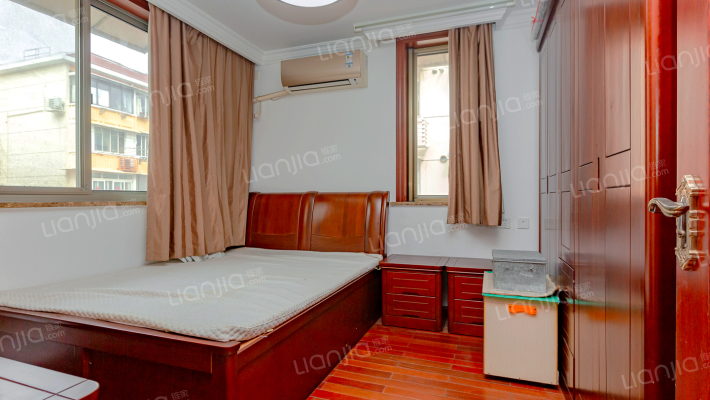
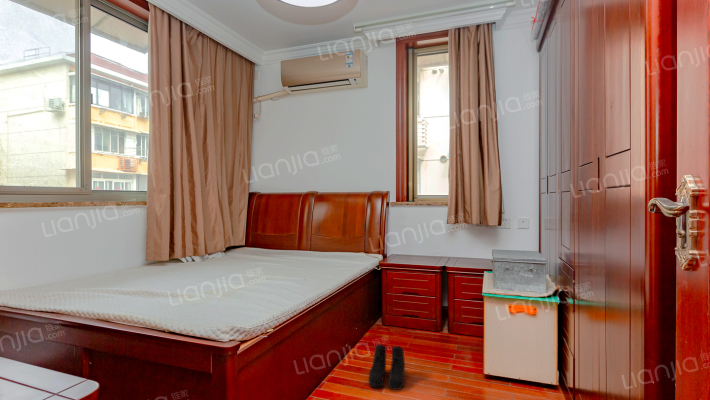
+ boots [368,343,406,391]
